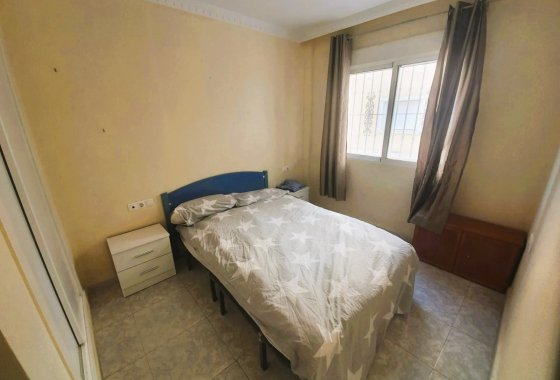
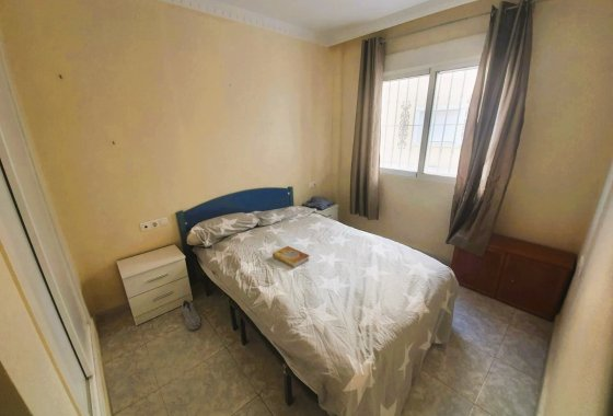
+ shoe [181,299,201,331]
+ book [271,245,310,268]
